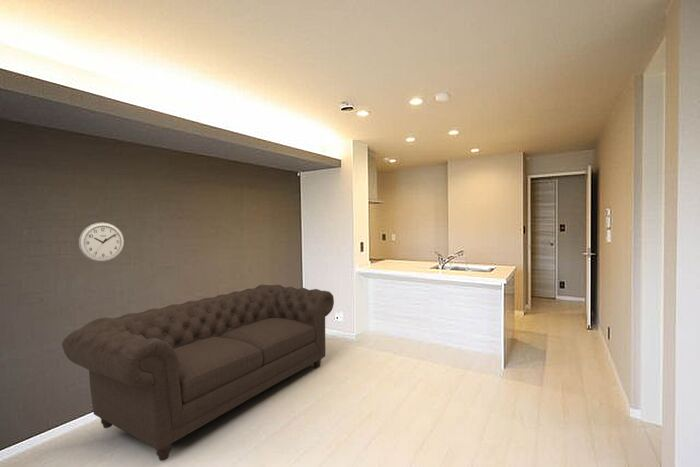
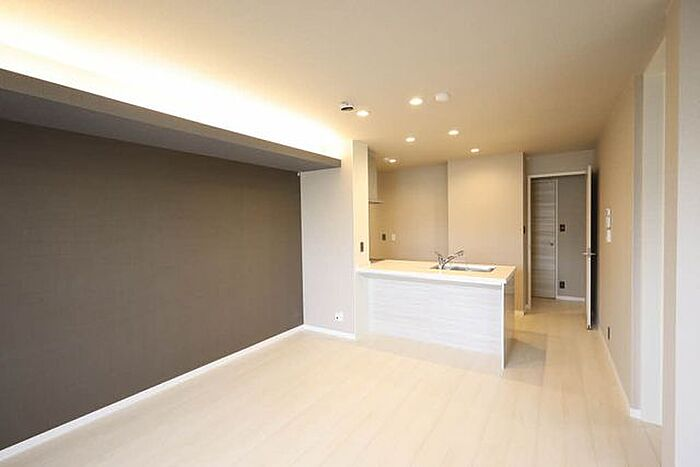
- wall clock [78,222,125,263]
- sofa [61,284,335,462]
